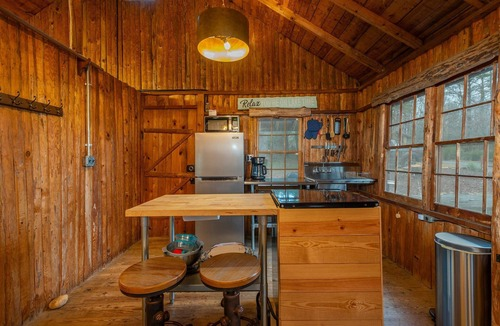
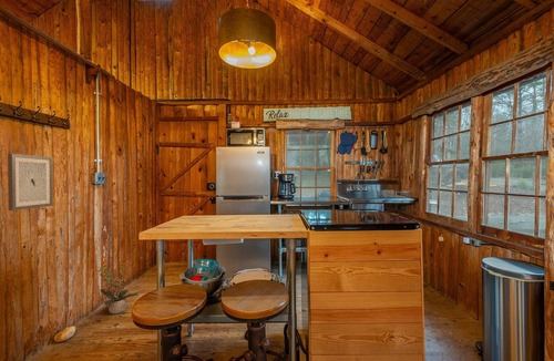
+ potted plant [94,260,141,314]
+ wall art [7,153,54,212]
